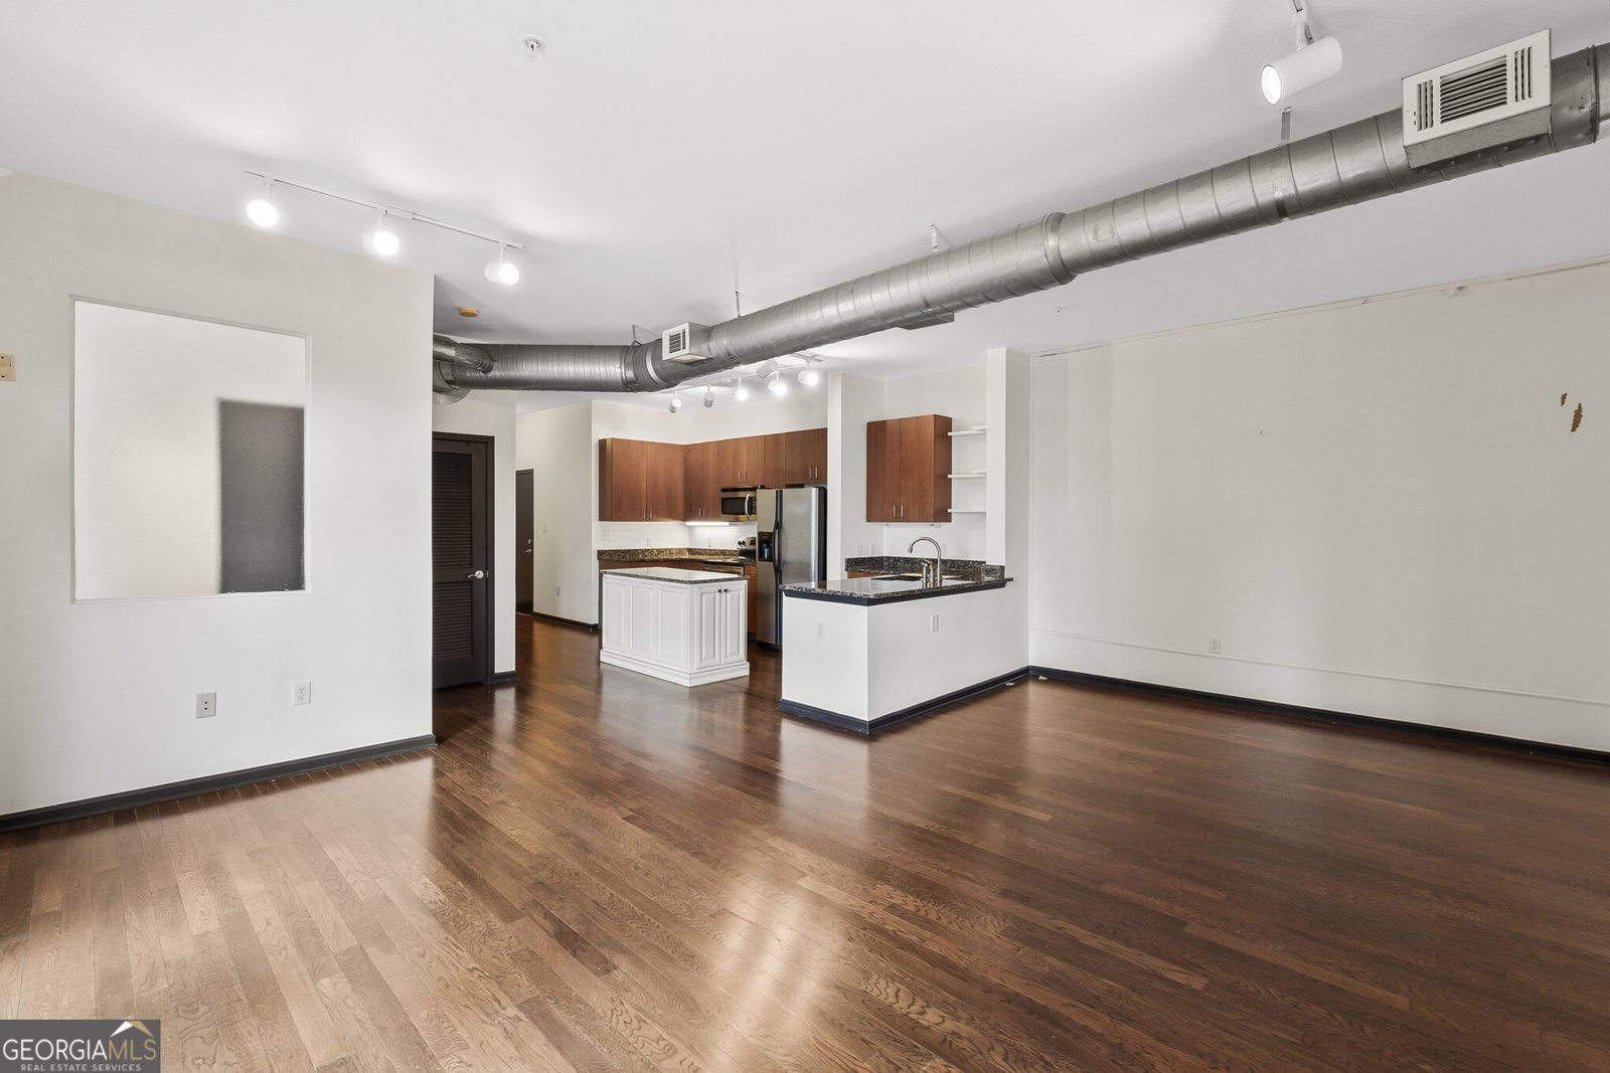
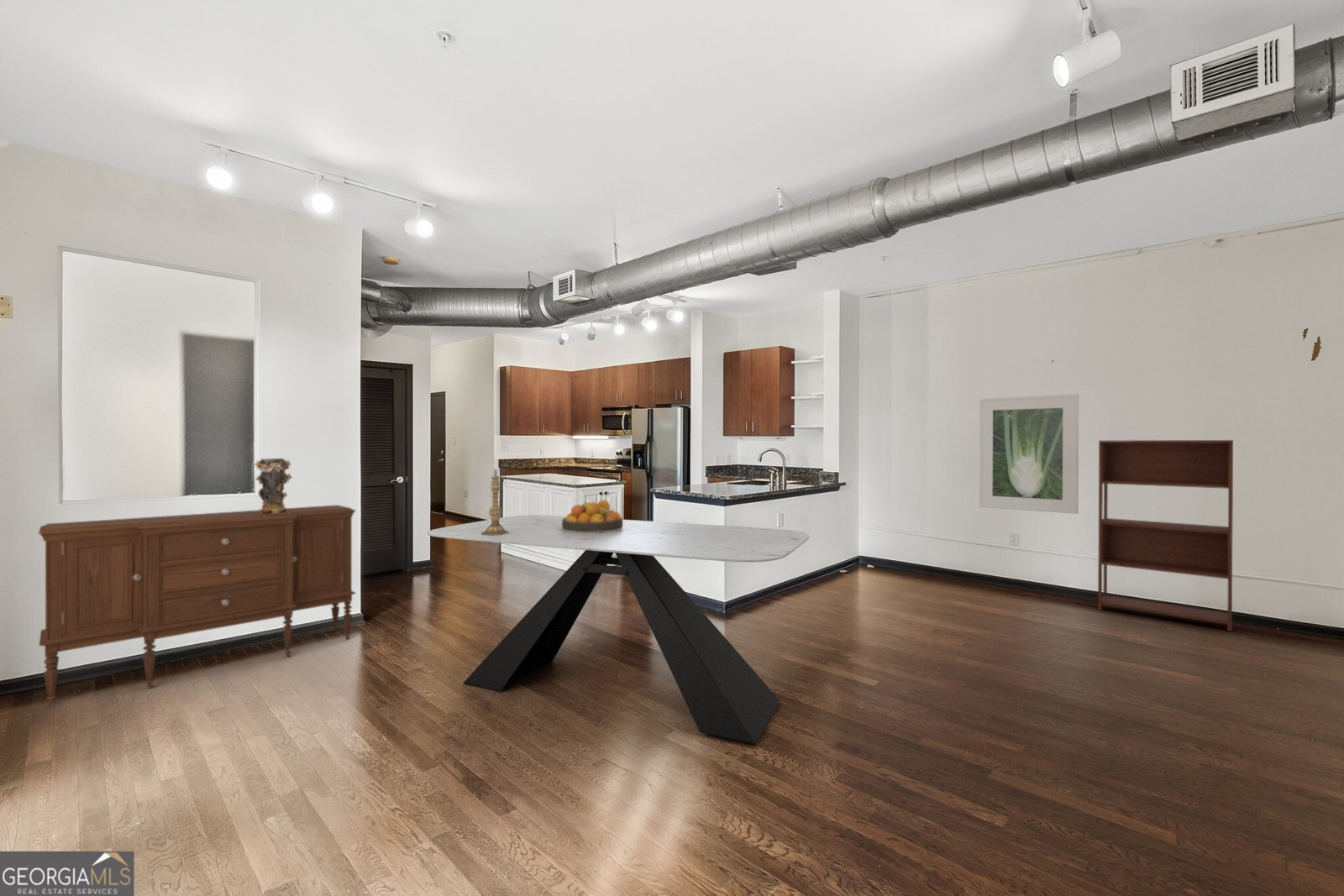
+ candlestick [481,469,509,536]
+ fruit bowl [562,499,623,532]
+ decorative vase [254,458,293,514]
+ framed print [979,393,1079,515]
+ sideboard [38,504,357,705]
+ bookshelf [1097,439,1234,631]
+ dining table [427,514,811,745]
